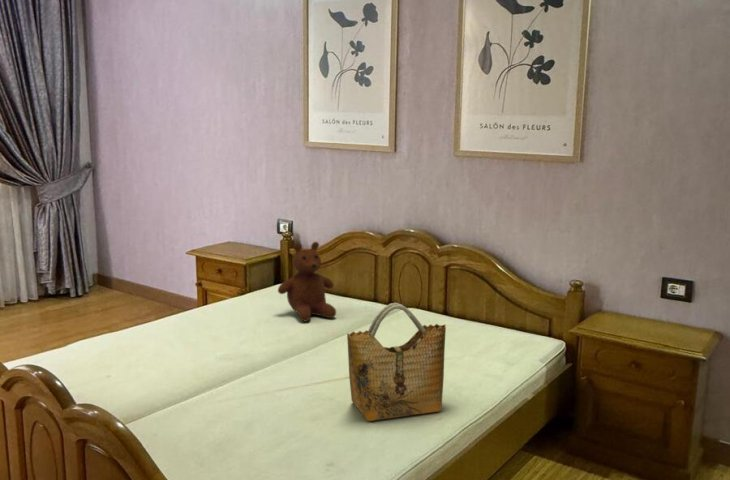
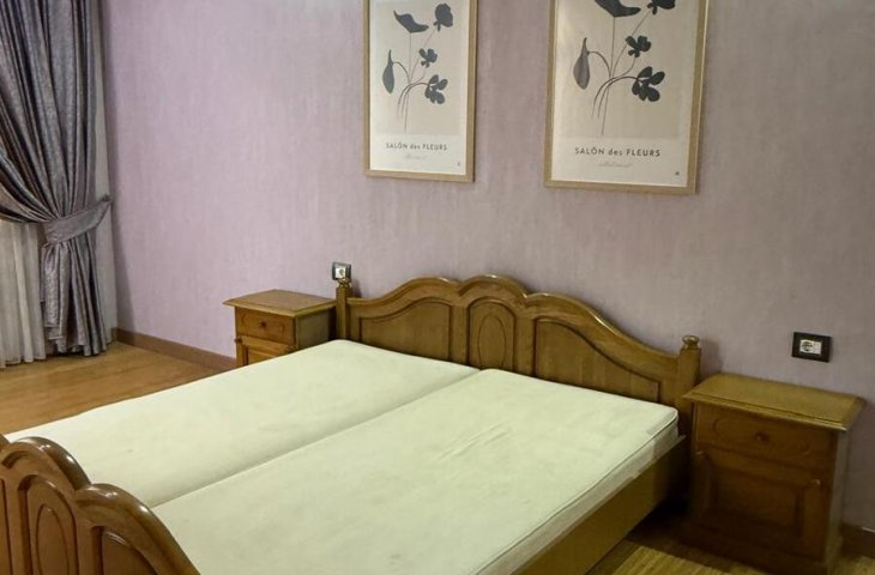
- grocery bag [346,302,447,422]
- teddy bear [277,241,337,323]
